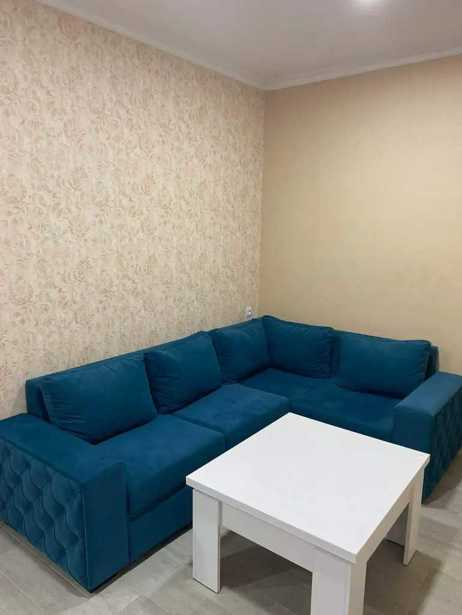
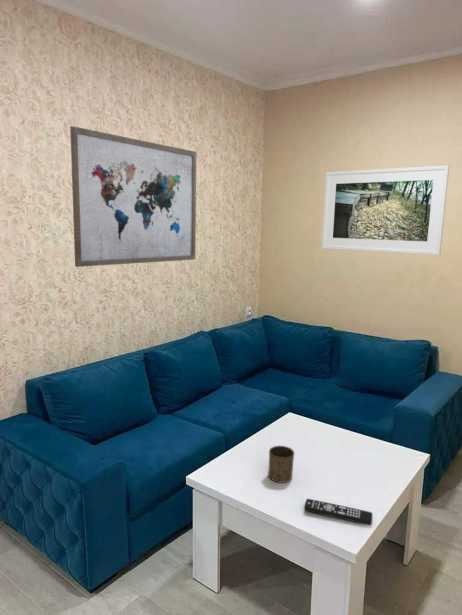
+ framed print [321,164,450,256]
+ cup [267,445,295,484]
+ remote control [303,498,373,526]
+ wall art [69,125,197,268]
